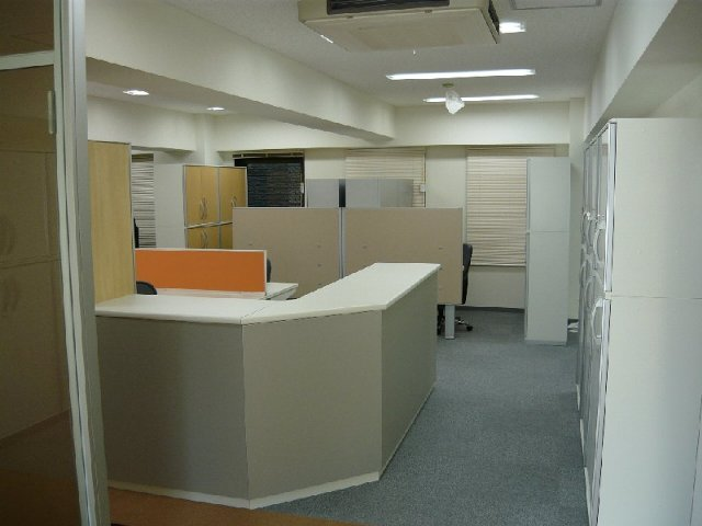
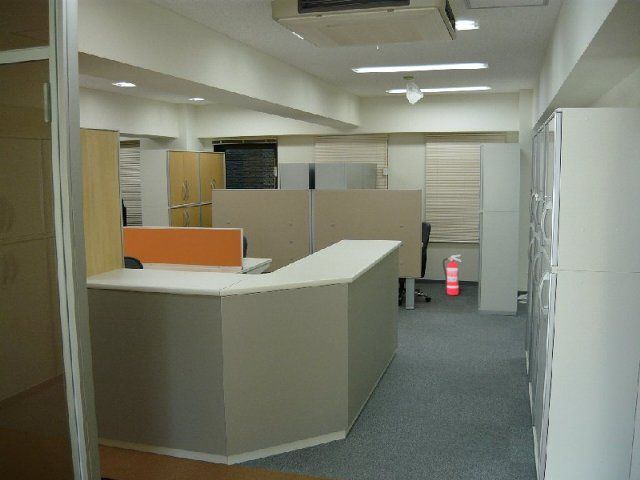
+ fire extinguisher [442,254,462,296]
